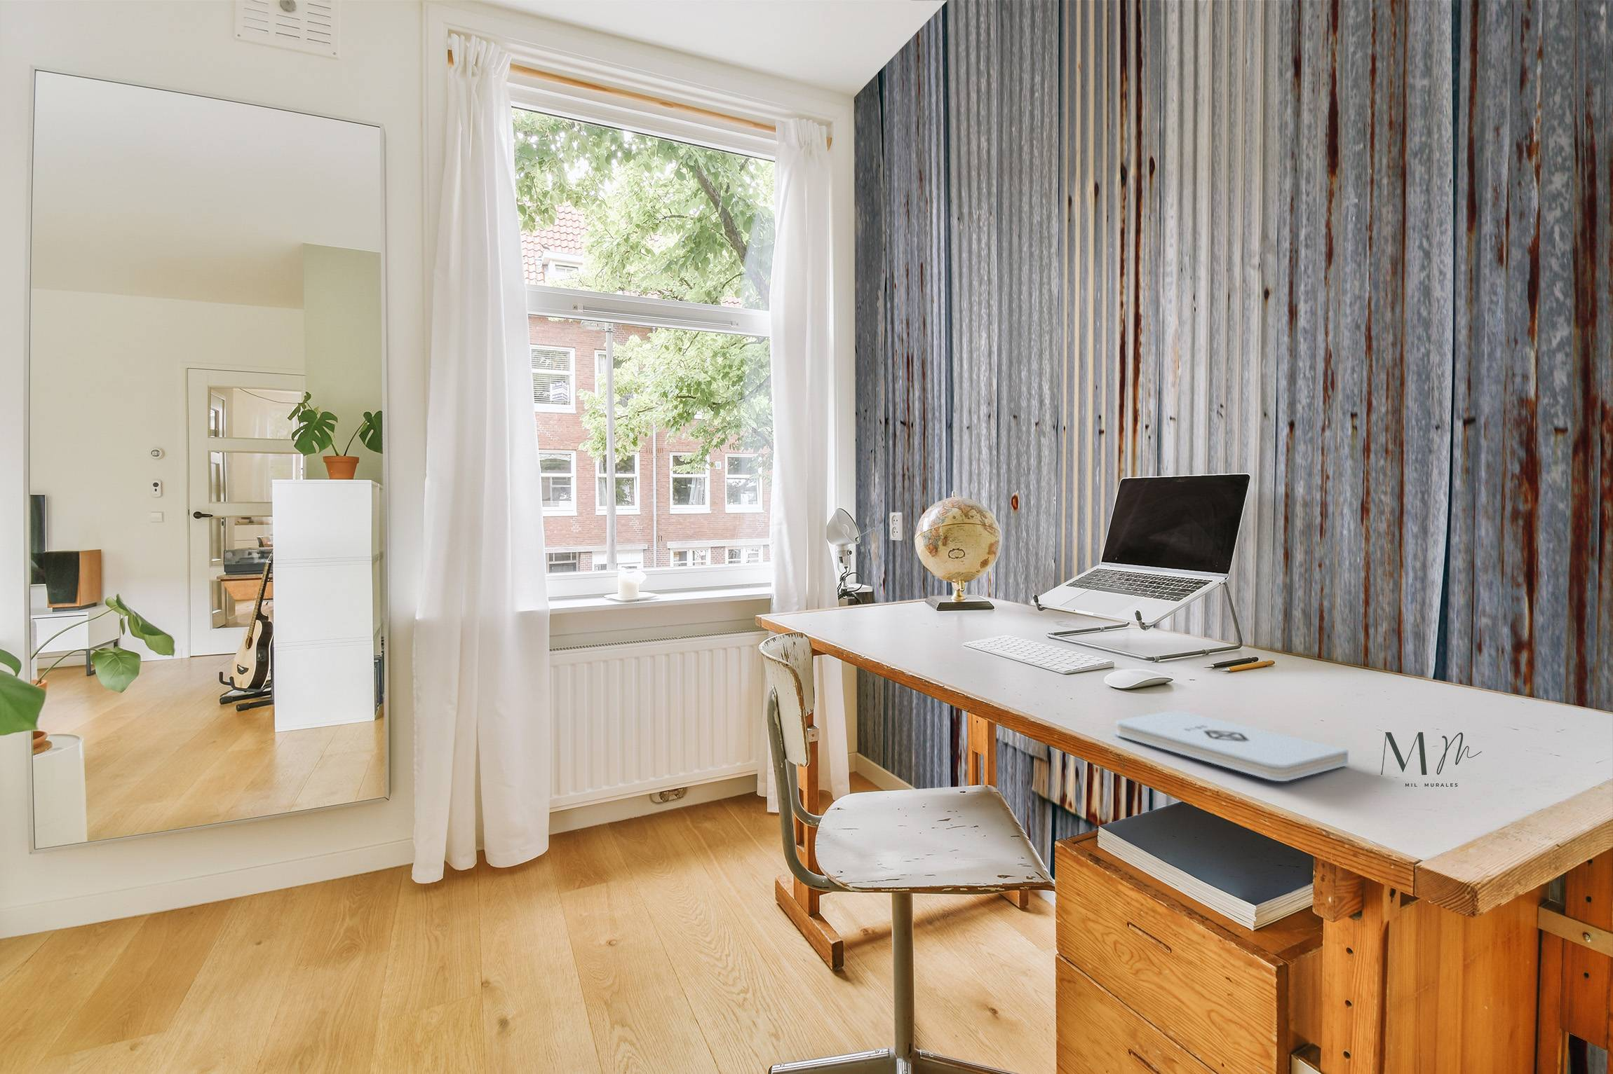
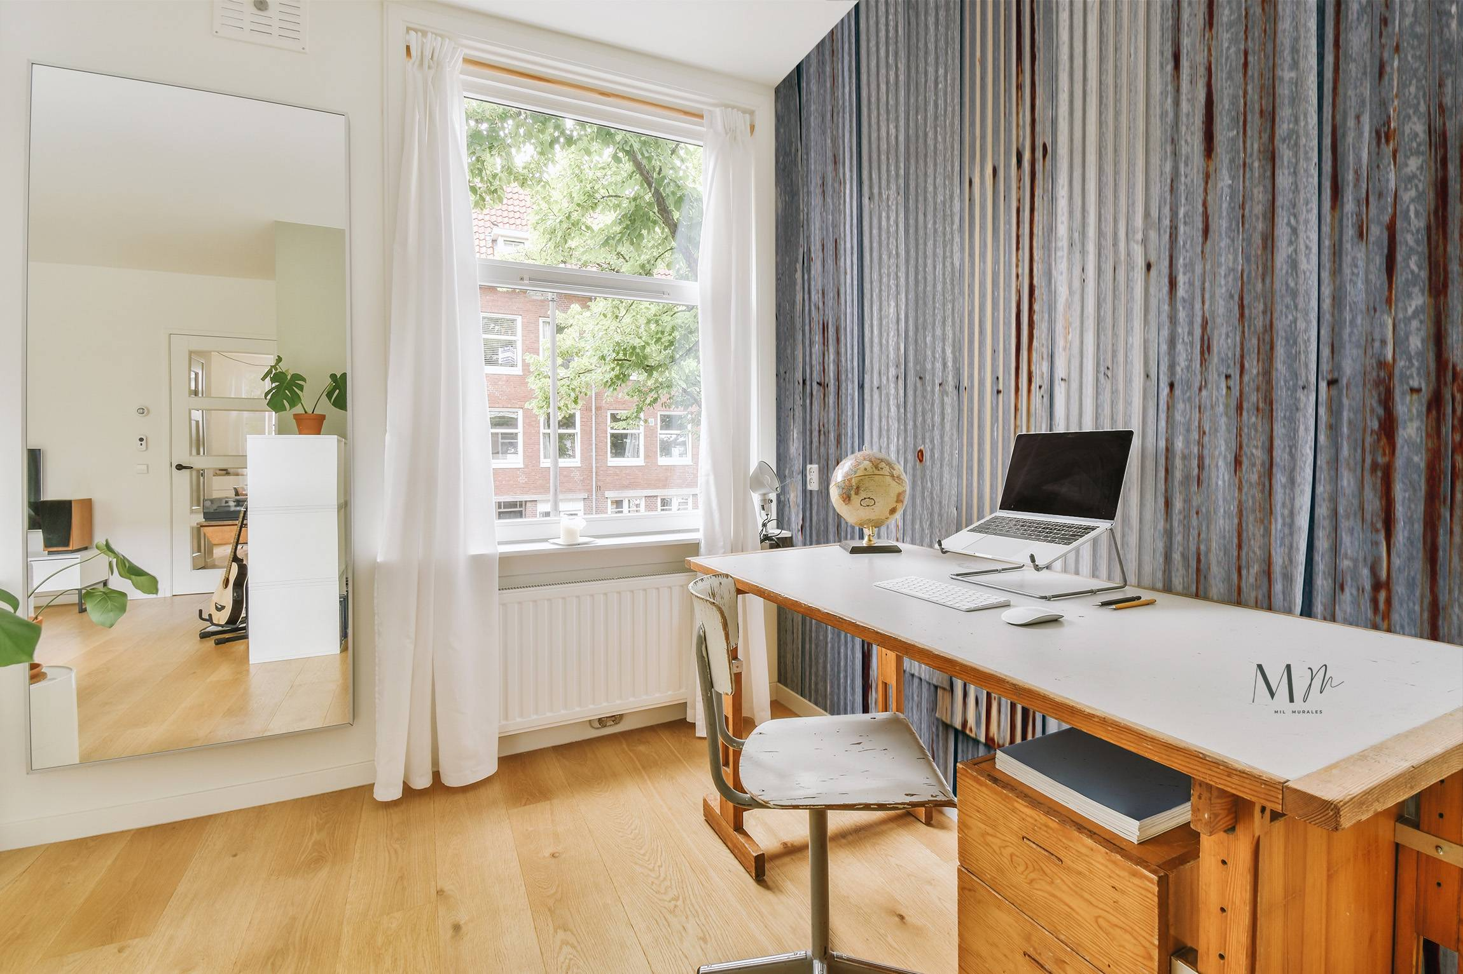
- notepad [1115,708,1349,782]
